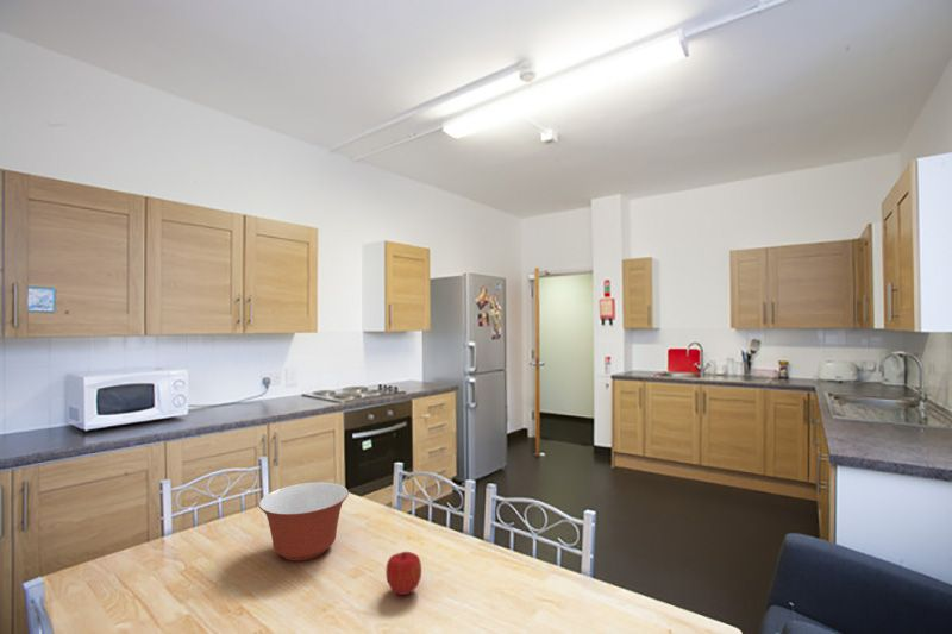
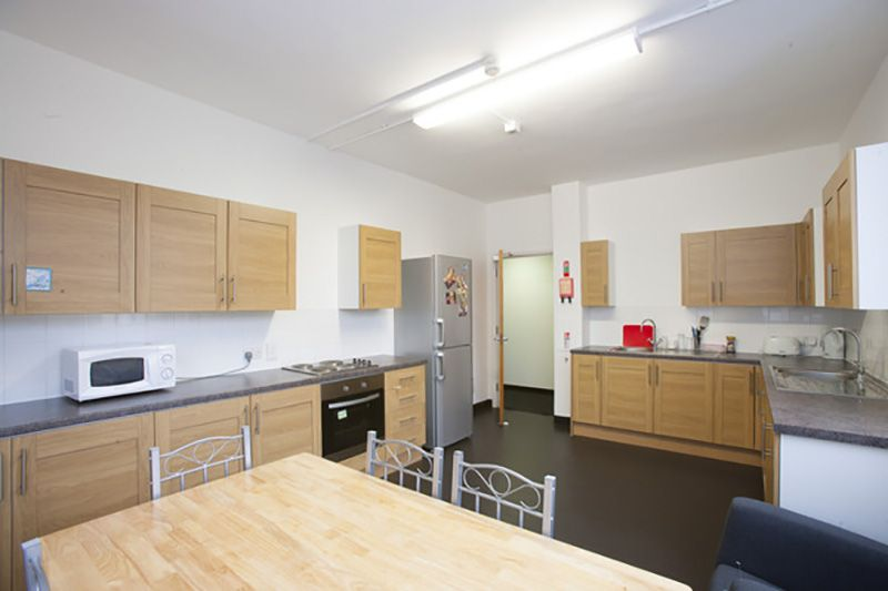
- fruit [384,551,422,596]
- mixing bowl [258,481,350,561]
